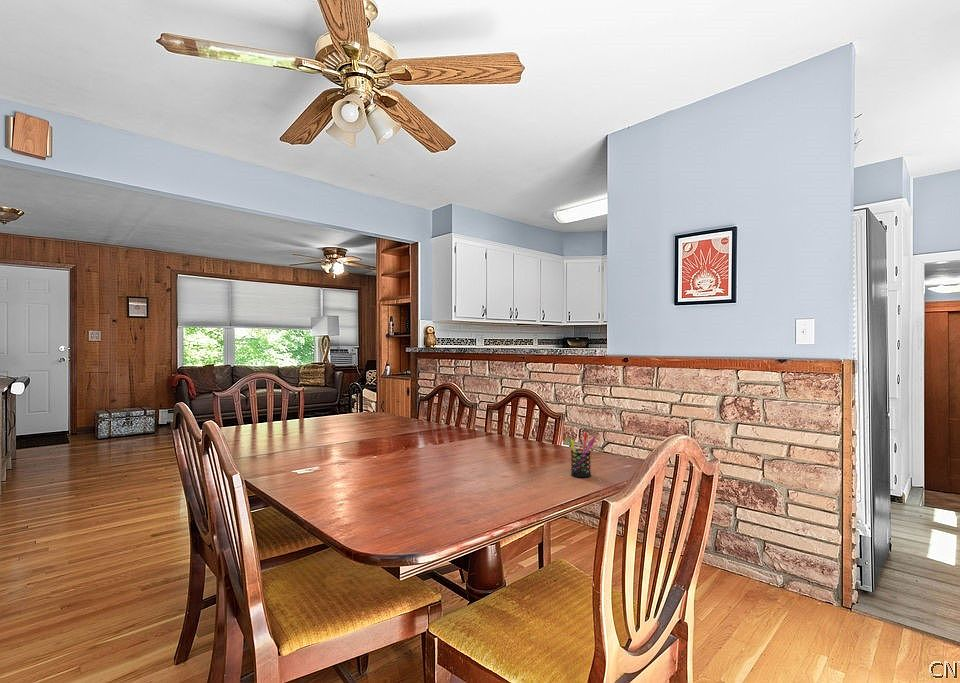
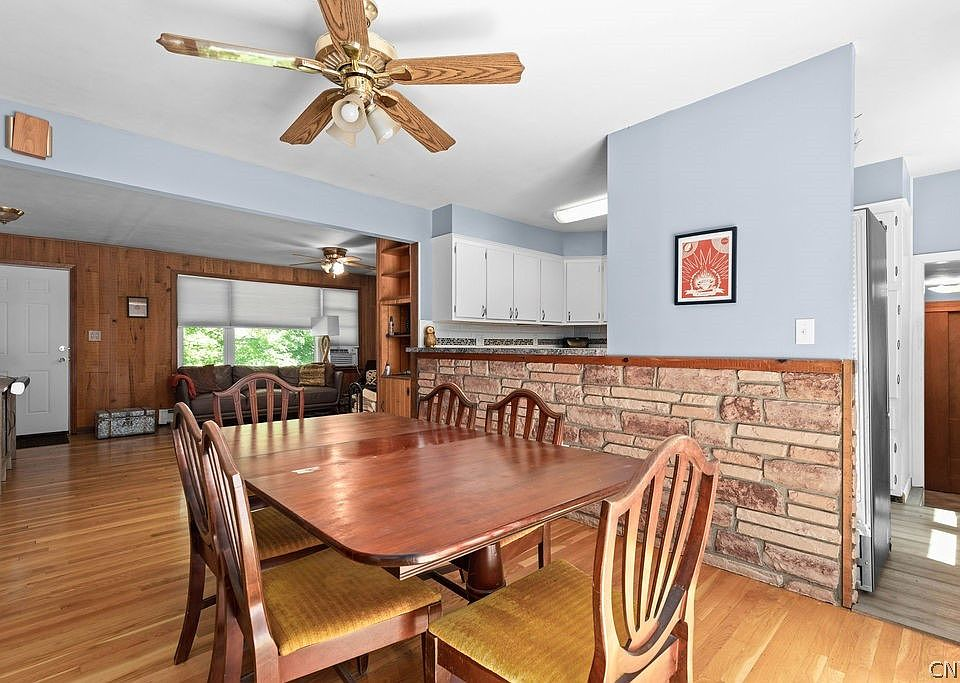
- pen holder [567,432,596,478]
